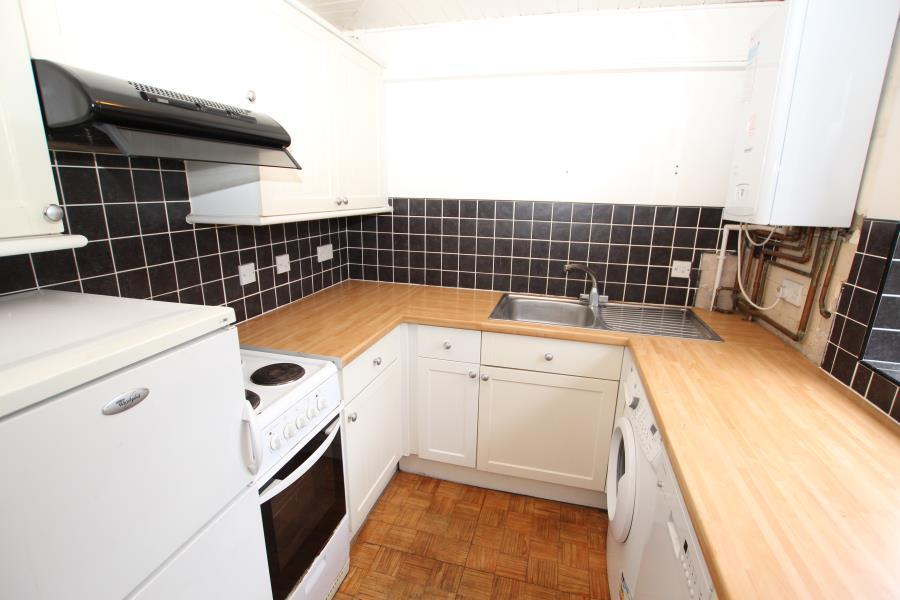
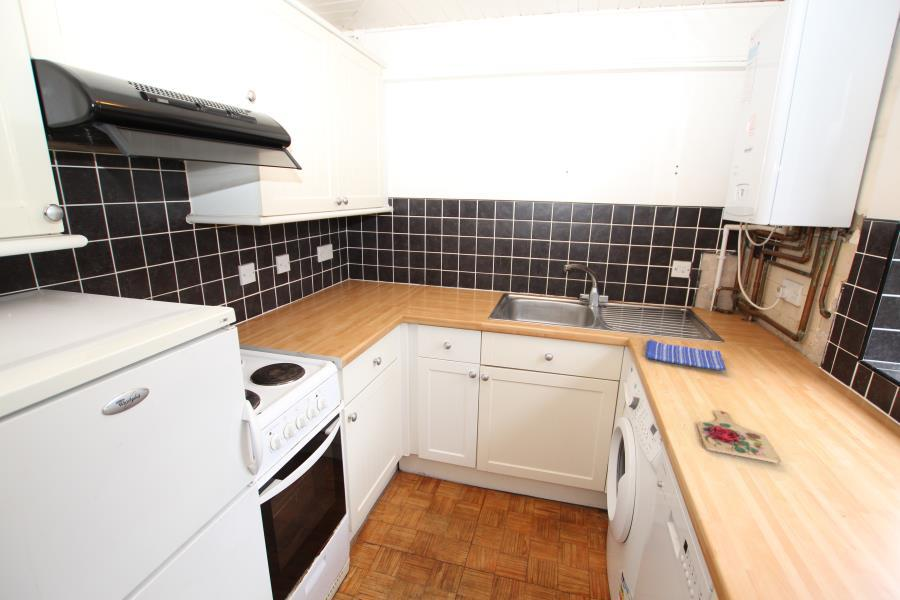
+ cutting board [696,410,782,464]
+ dish towel [645,339,727,371]
